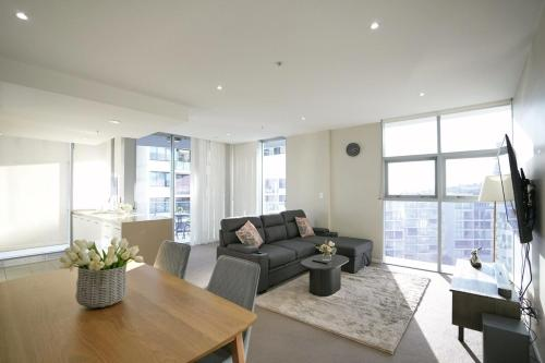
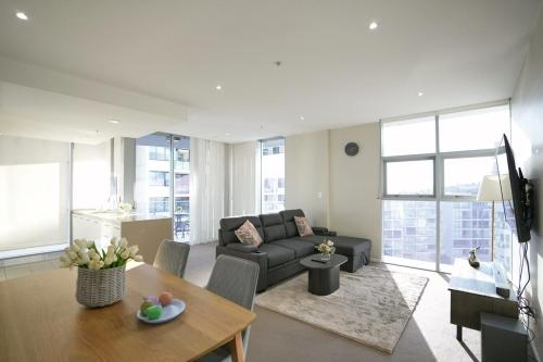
+ fruit bowl [136,290,187,324]
